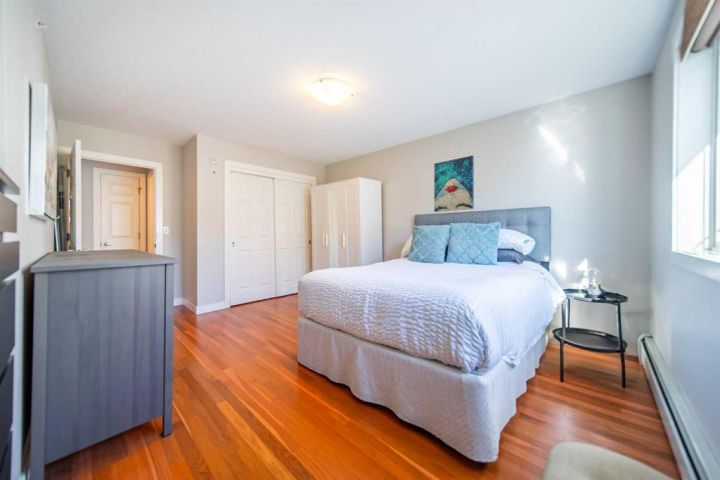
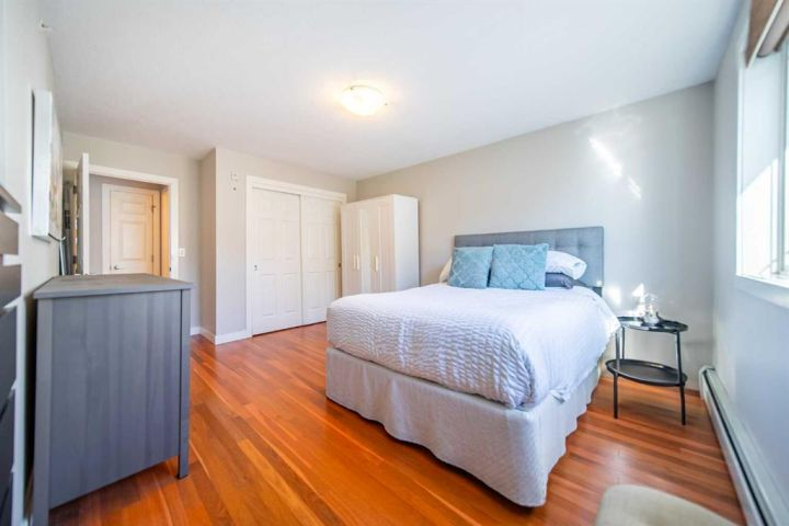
- wall art [433,154,475,213]
